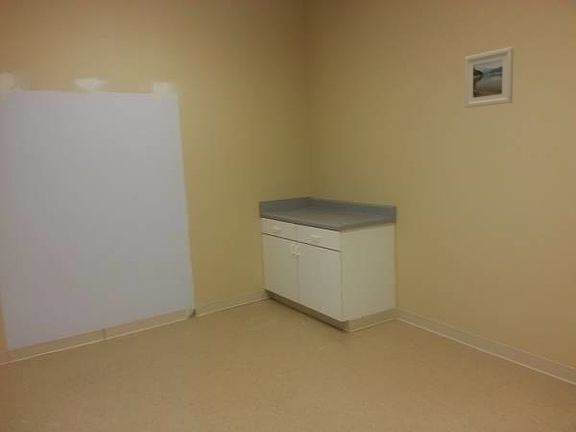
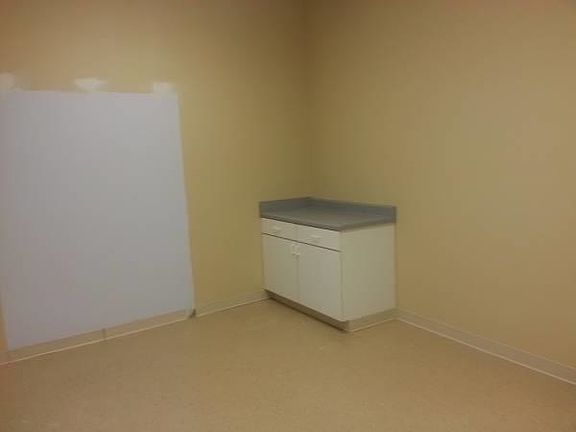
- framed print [464,46,515,109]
